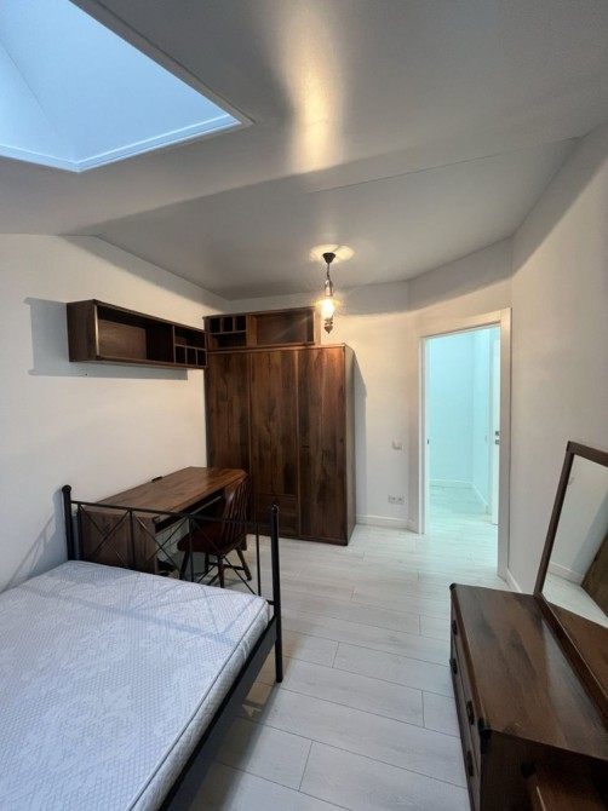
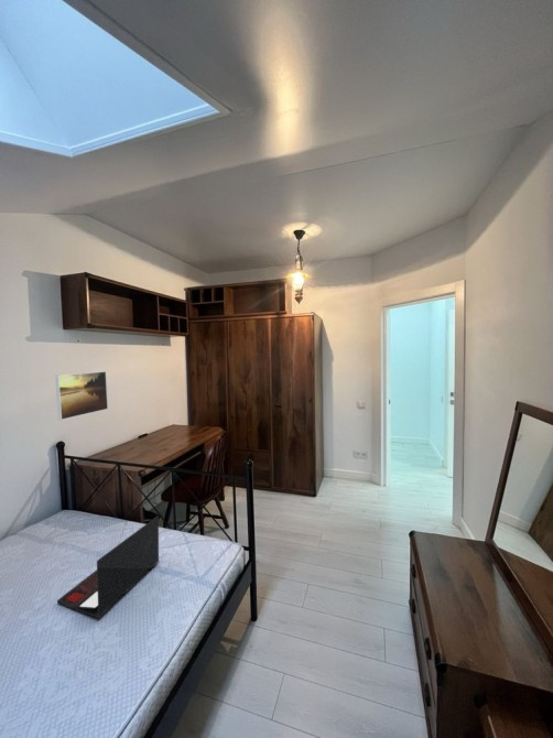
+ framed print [54,370,109,421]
+ laptop [56,514,160,619]
